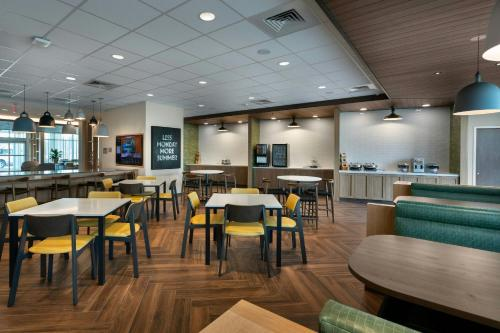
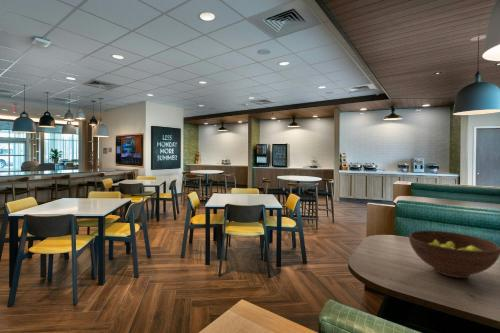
+ fruit bowl [408,230,500,279]
